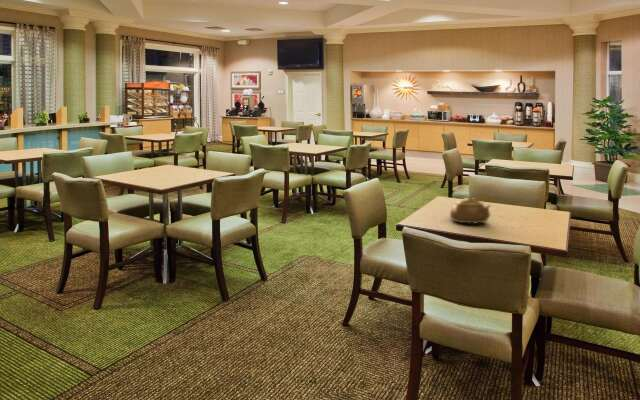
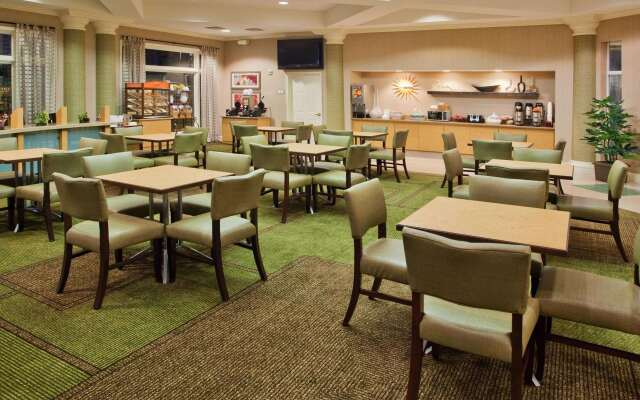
- teapot [449,196,492,225]
